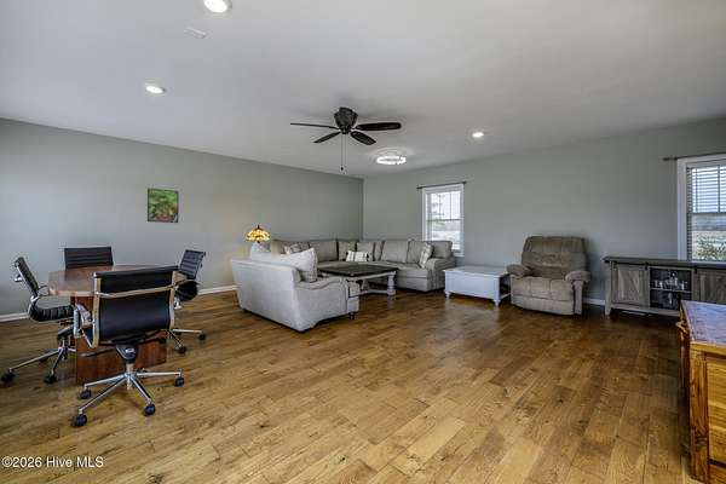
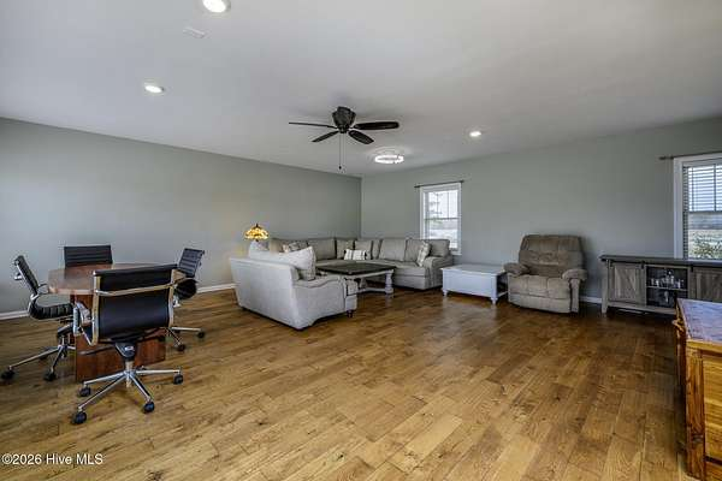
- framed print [146,186,180,224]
